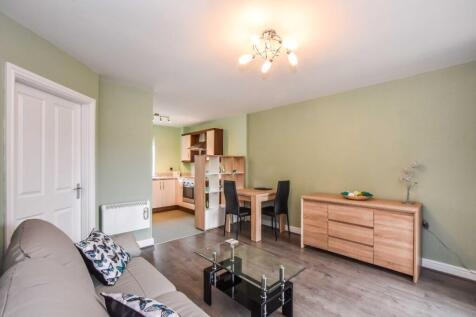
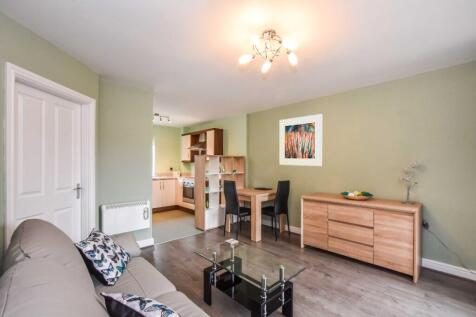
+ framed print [278,113,323,167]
